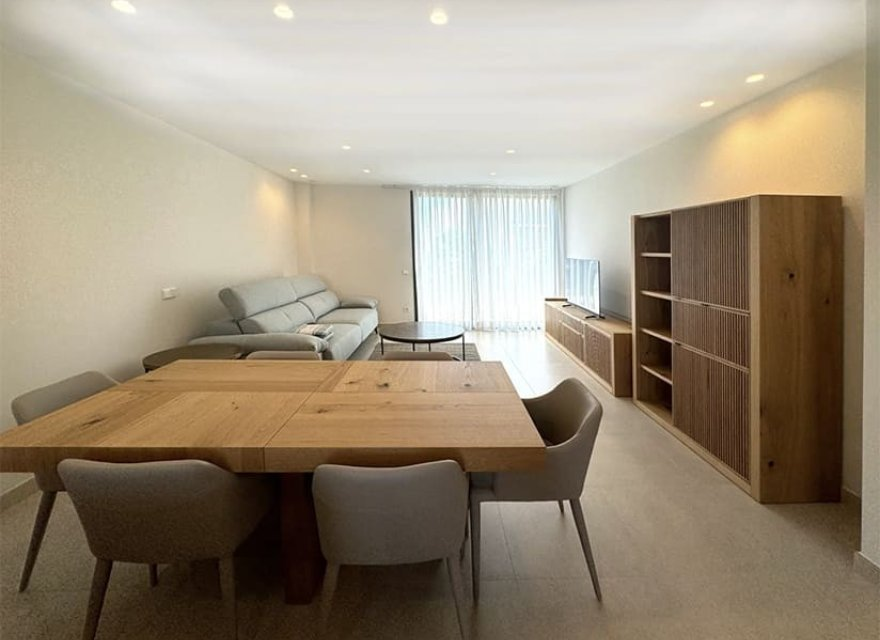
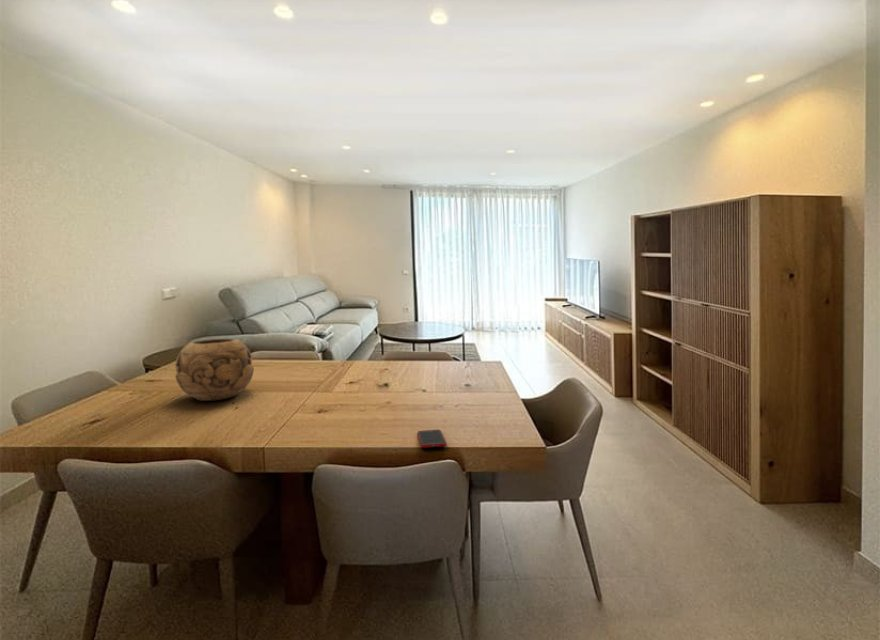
+ cell phone [417,429,447,449]
+ decorative bowl [174,338,255,402]
